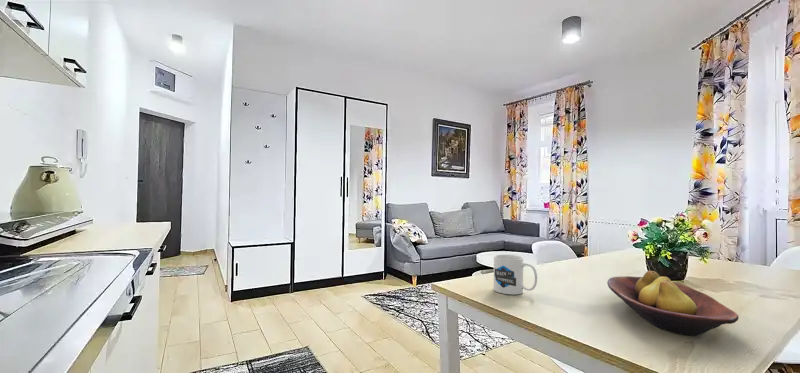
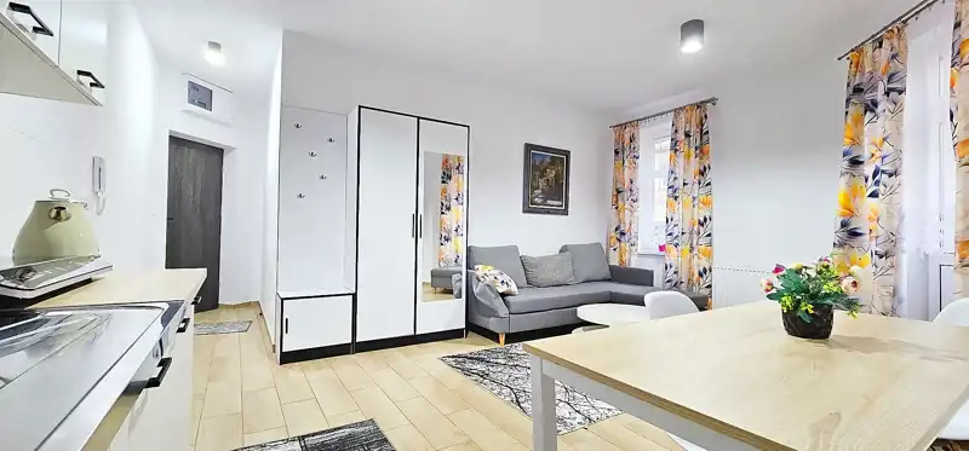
- fruit bowl [606,270,740,337]
- mug [493,254,538,296]
